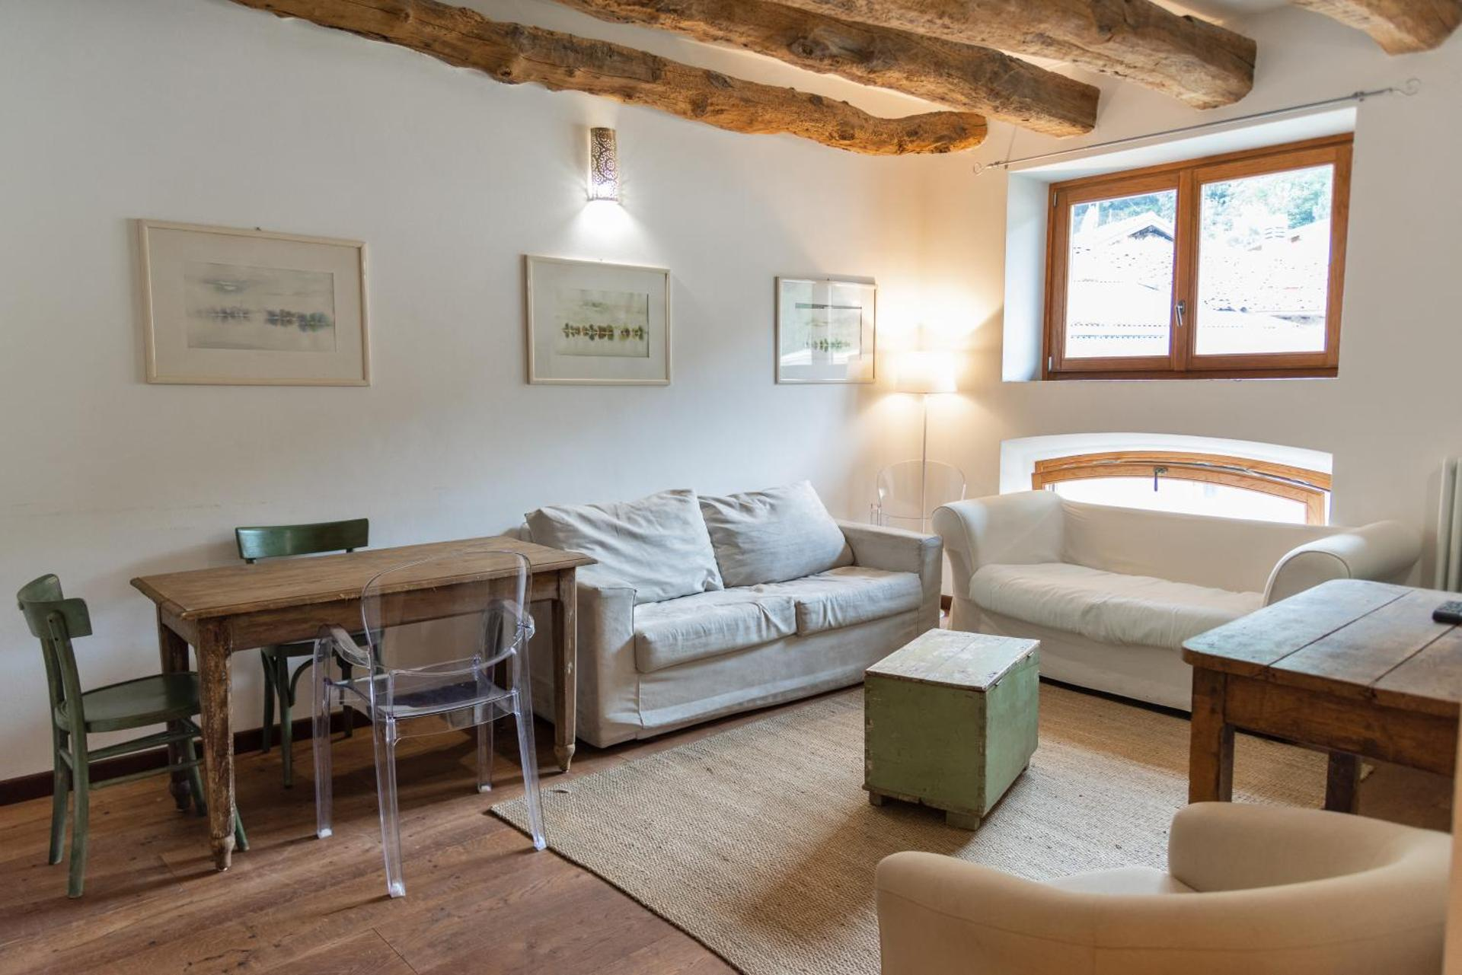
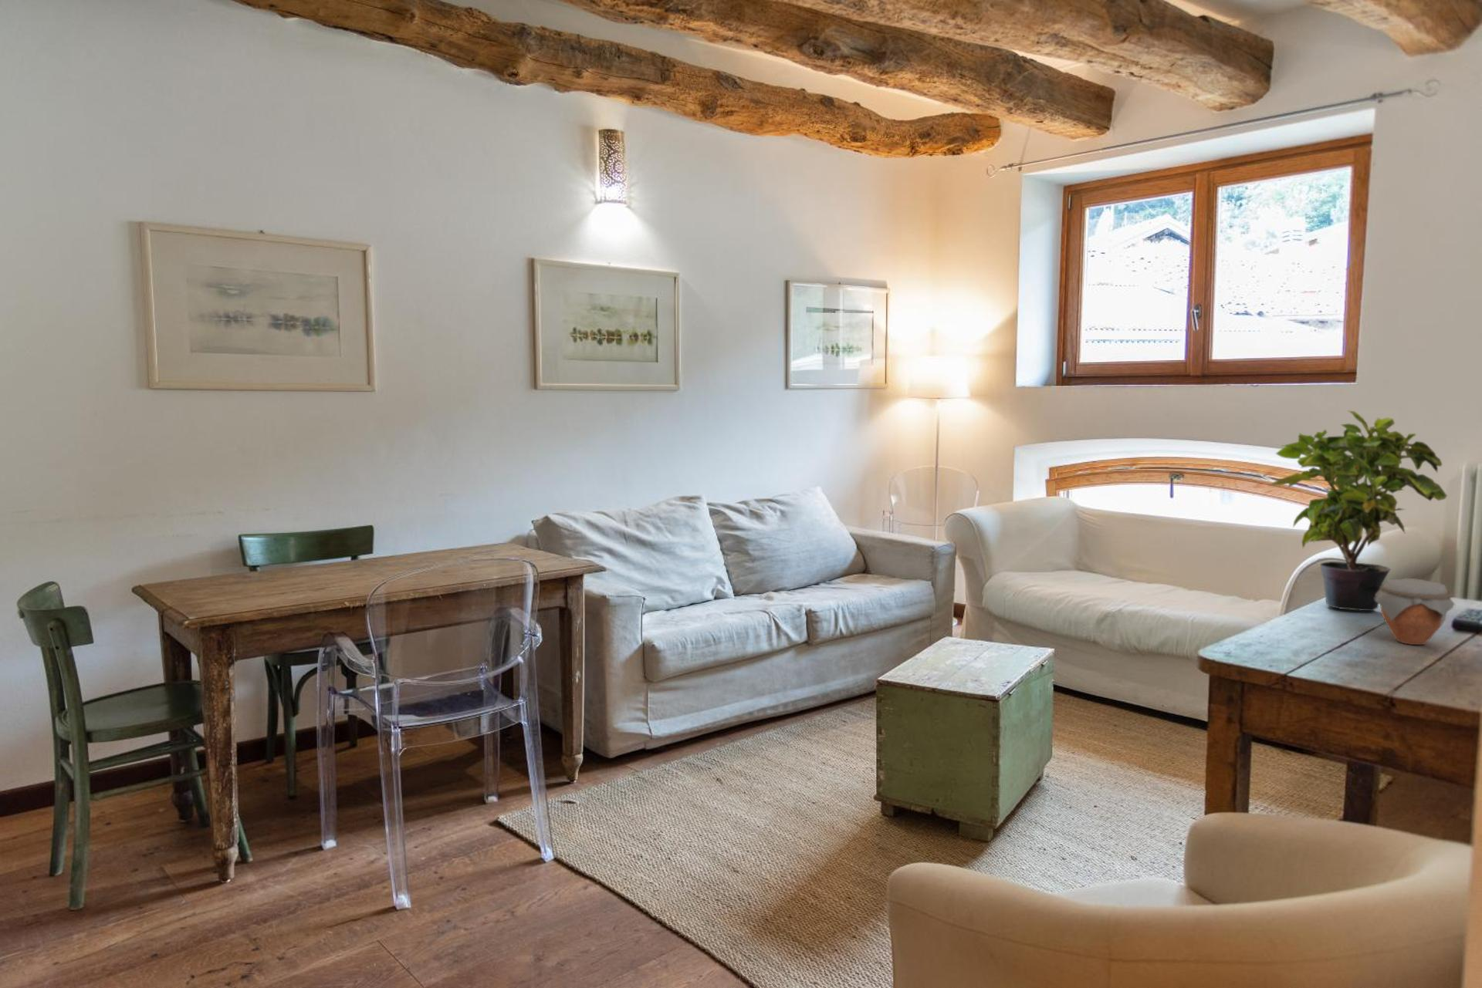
+ potted plant [1268,409,1448,612]
+ jar [1374,578,1456,645]
